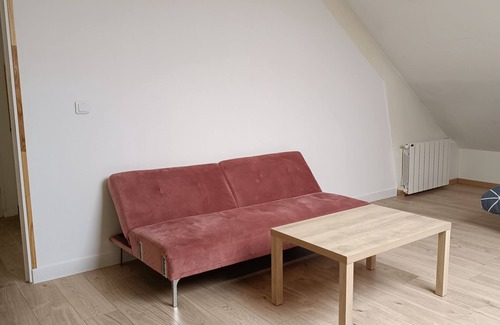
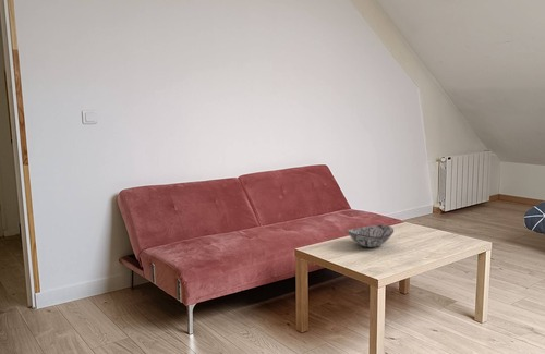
+ decorative bowl [346,223,395,248]
